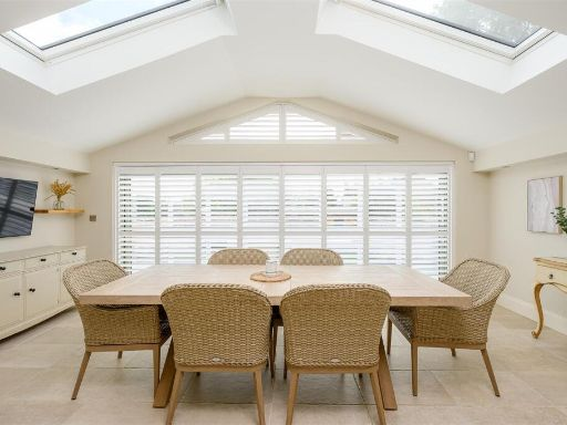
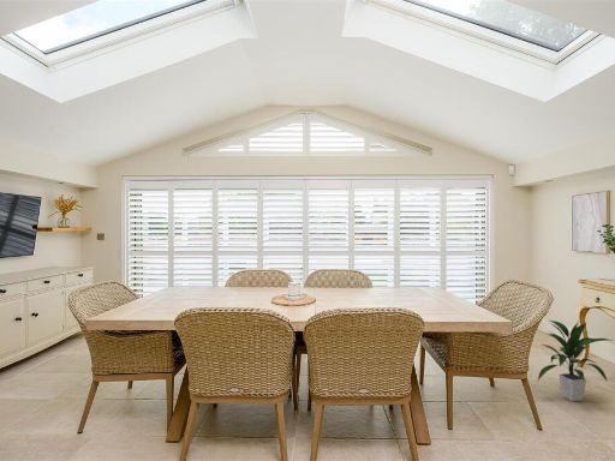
+ indoor plant [537,318,615,402]
